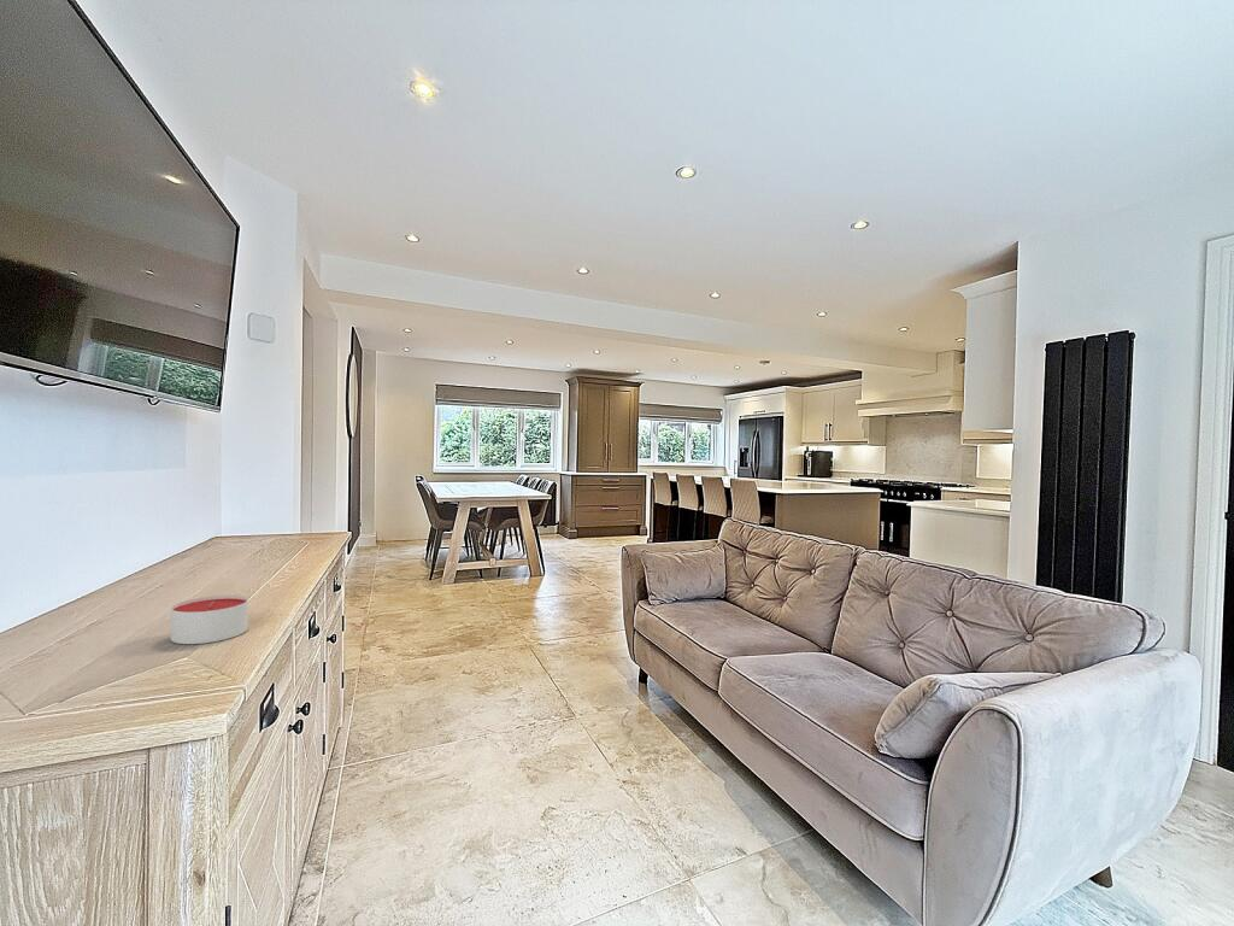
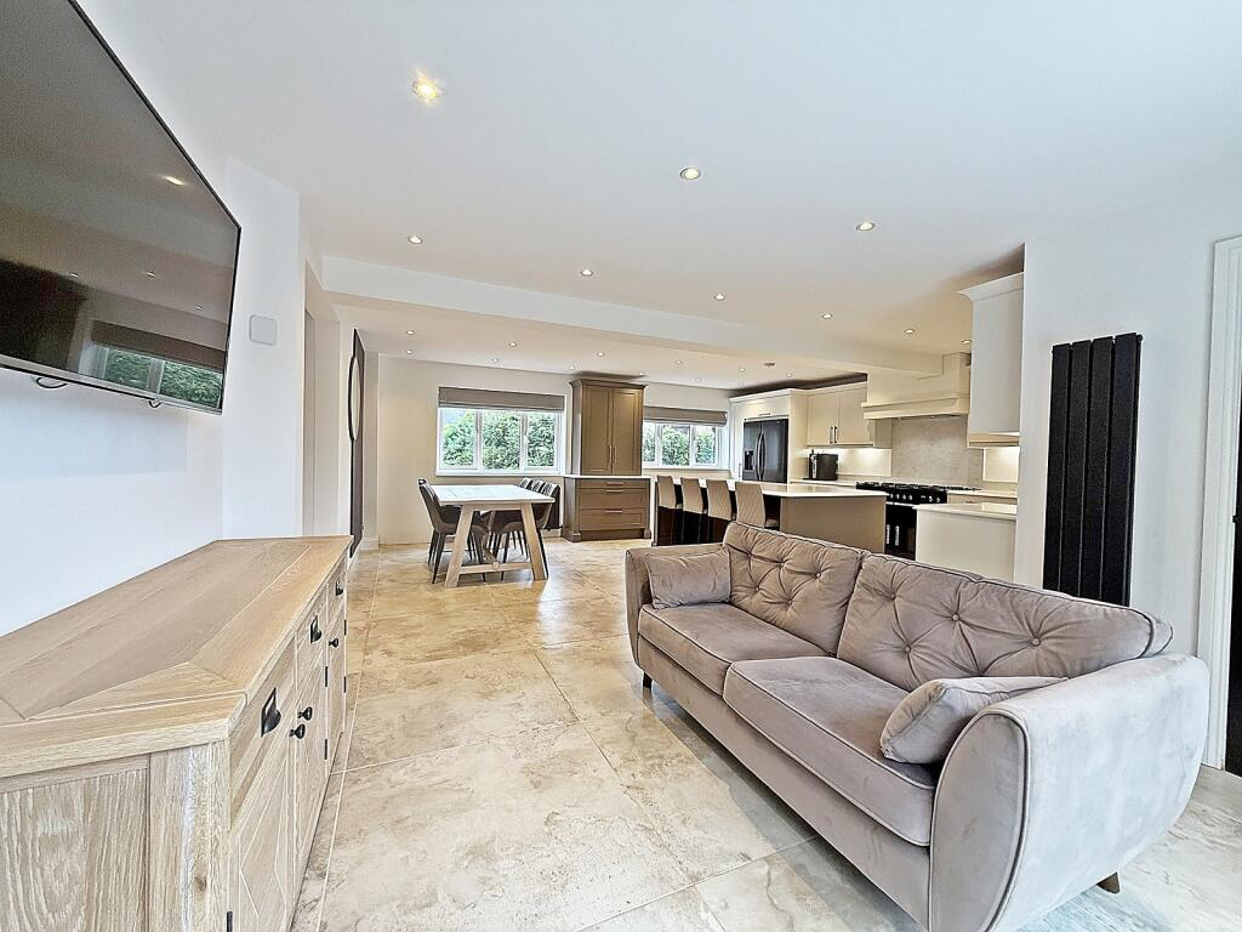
- candle [170,594,249,645]
